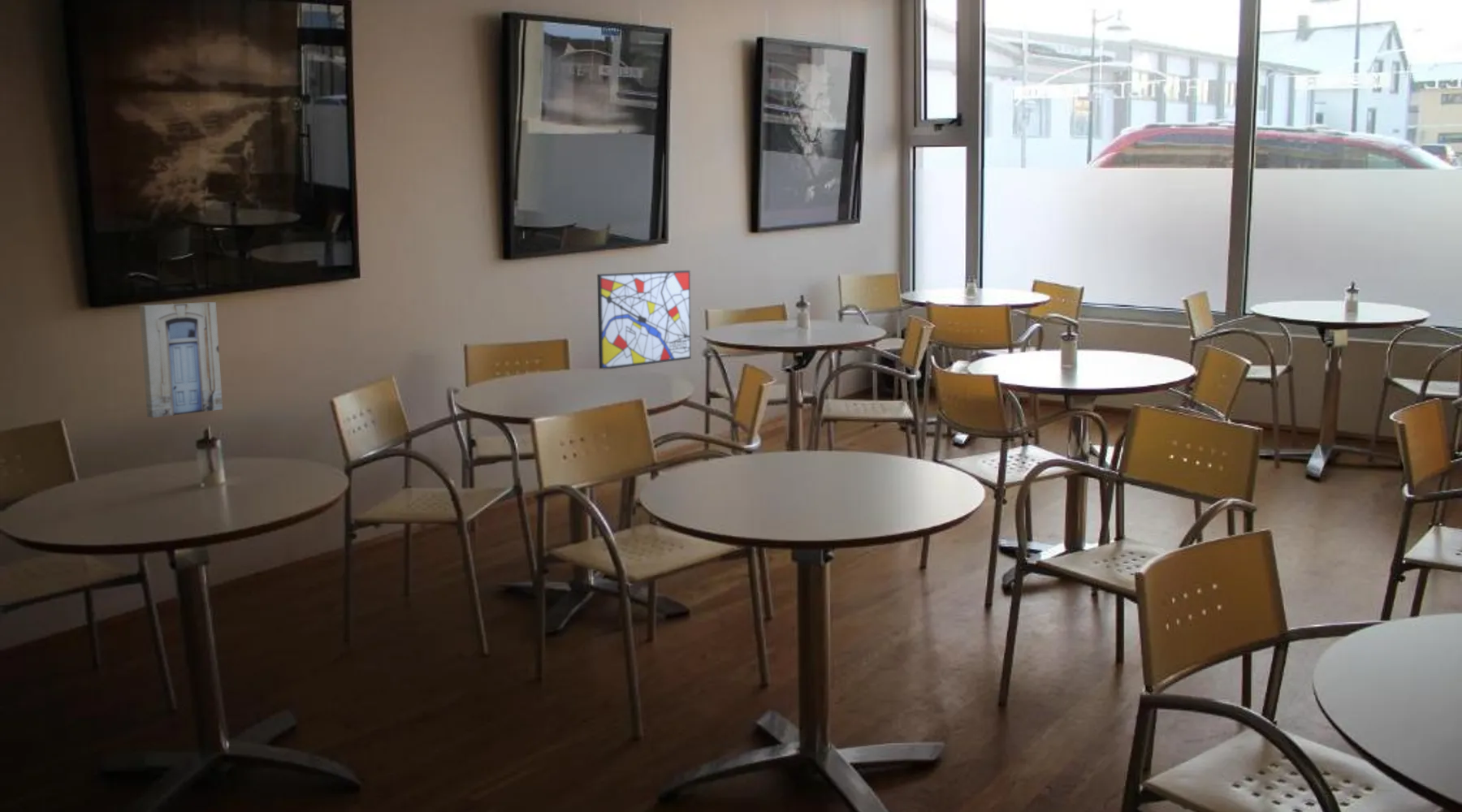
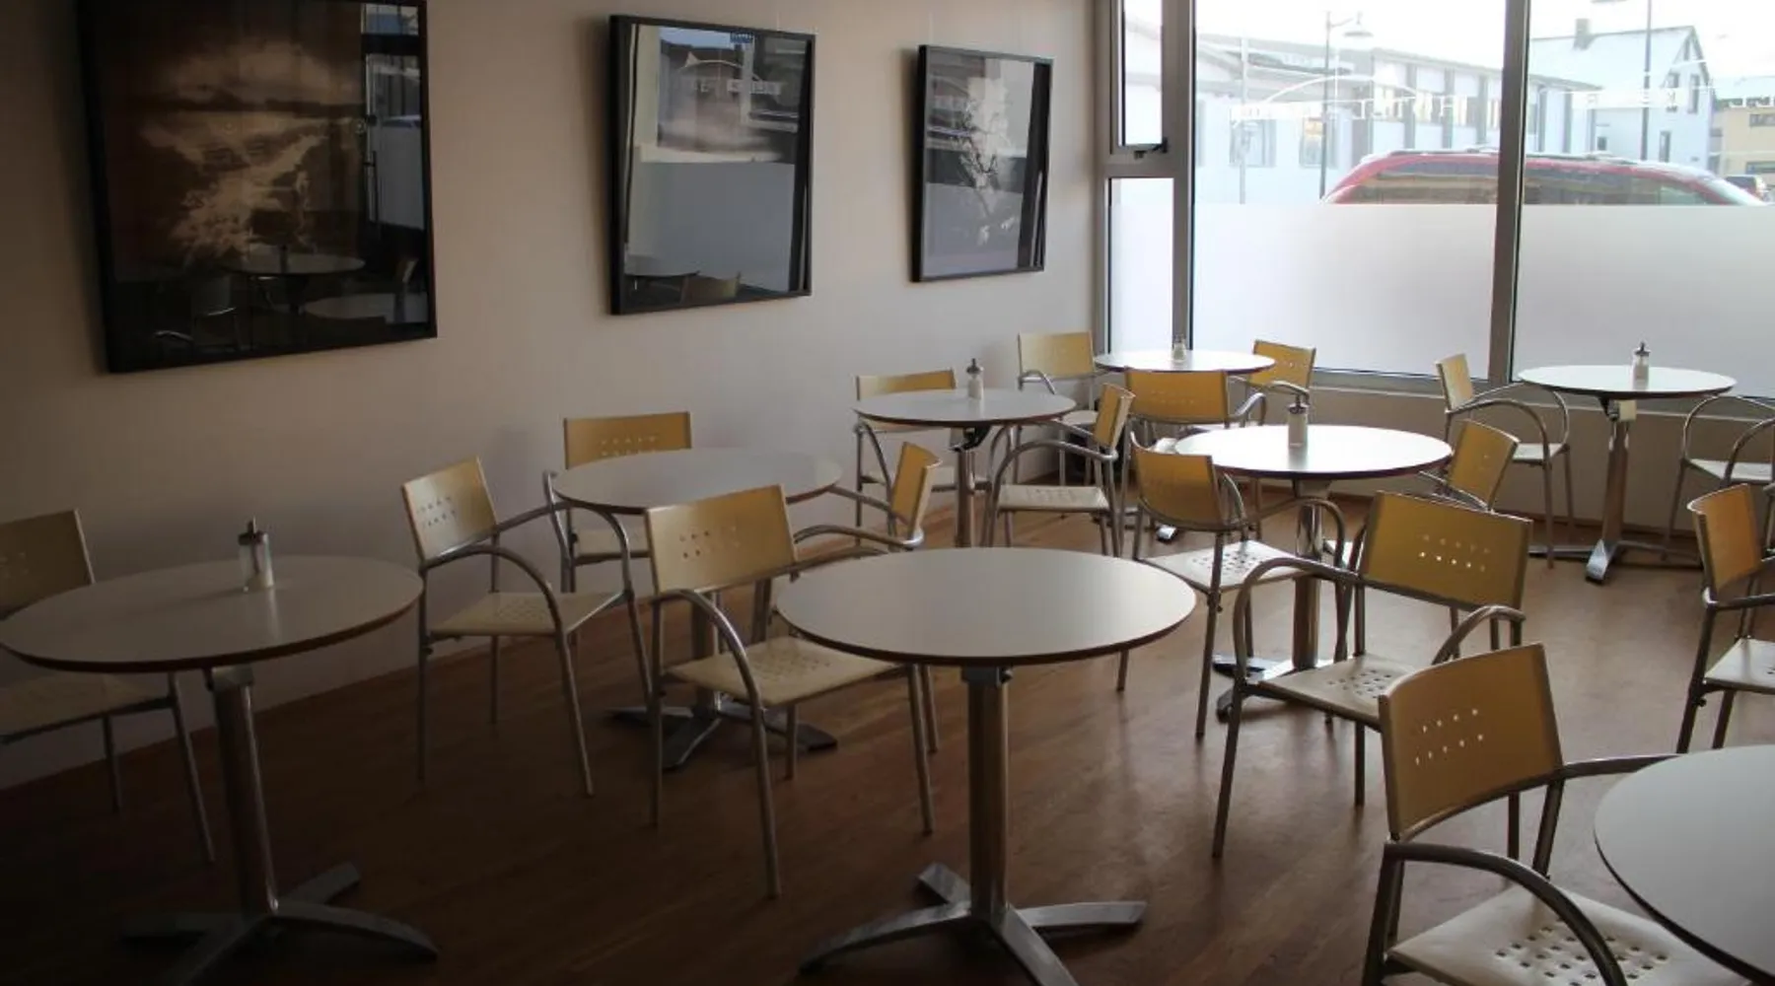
- wall art [596,270,692,369]
- wall art [139,301,223,419]
